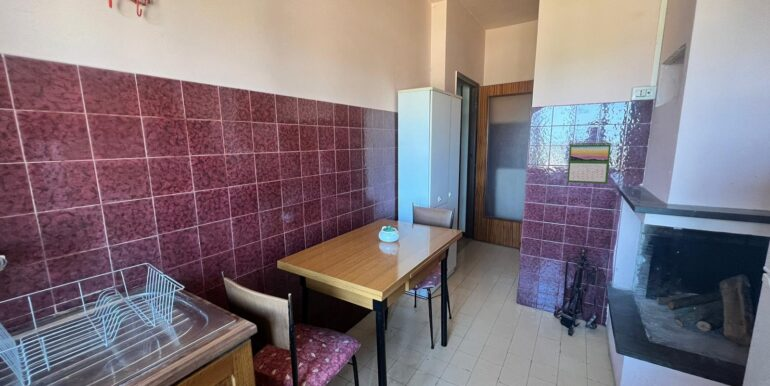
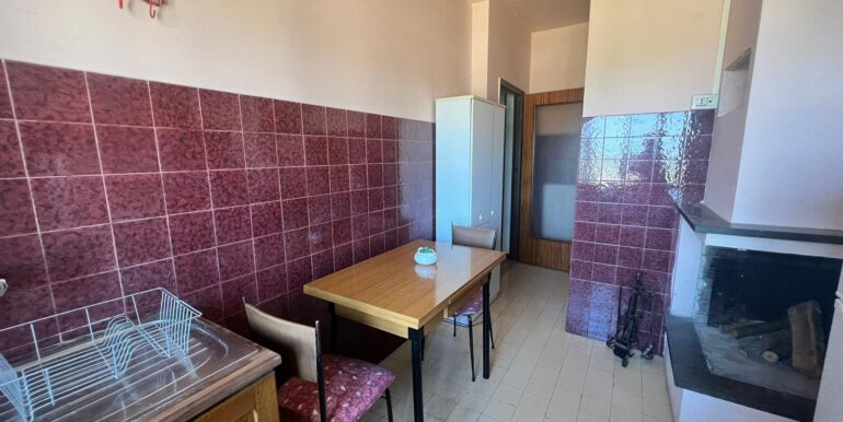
- calendar [566,140,612,185]
